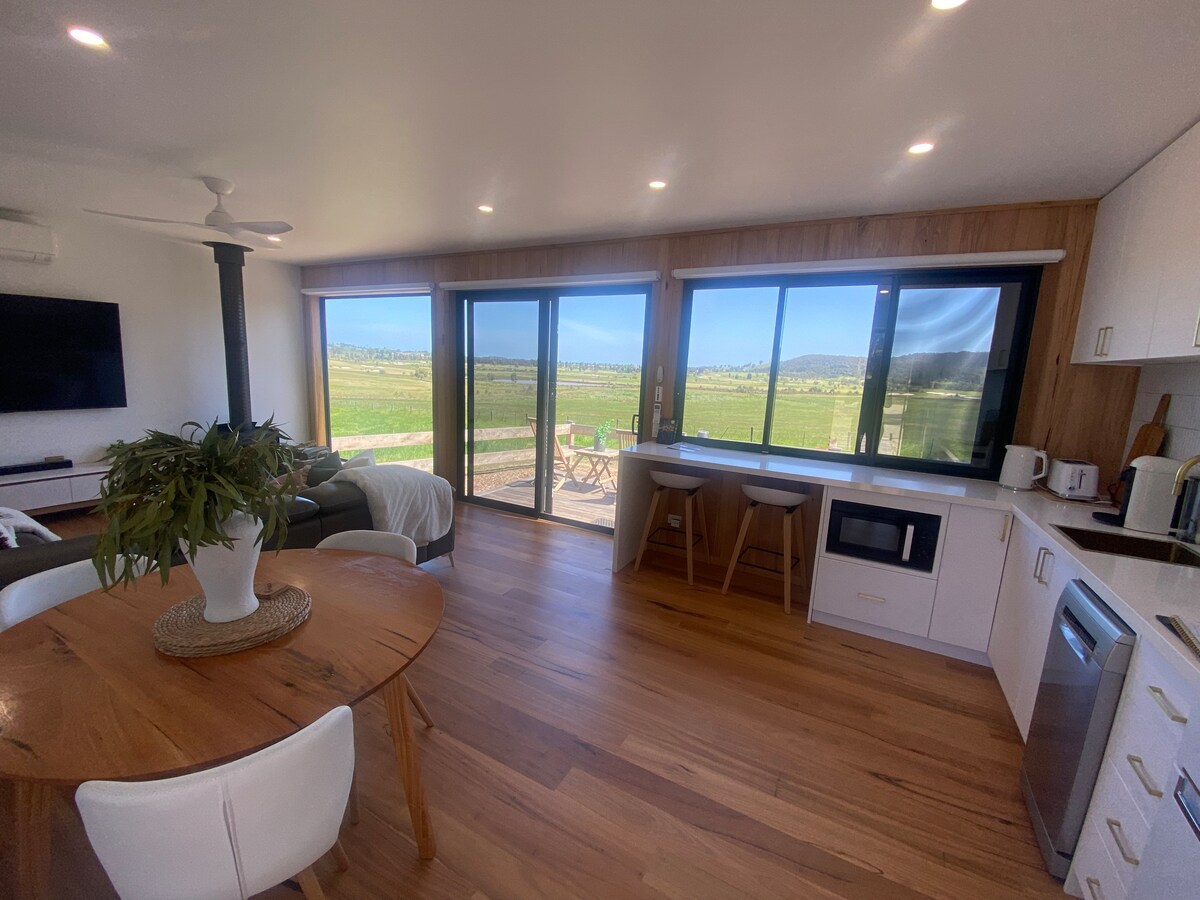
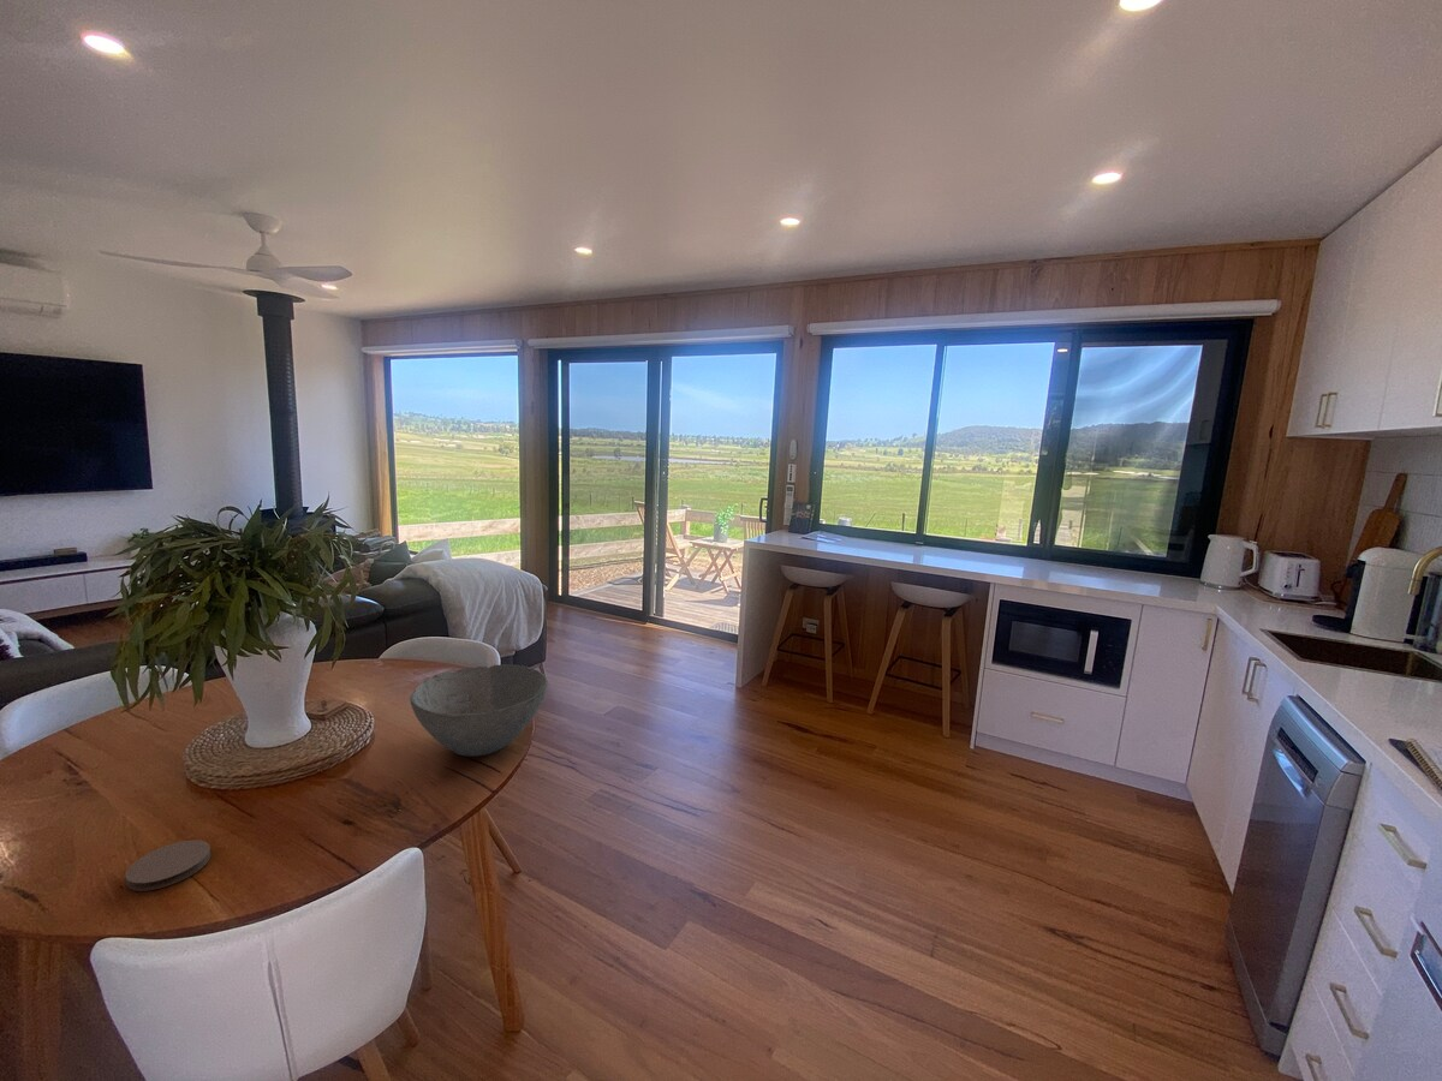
+ coaster [124,840,211,892]
+ bowl [409,663,549,758]
